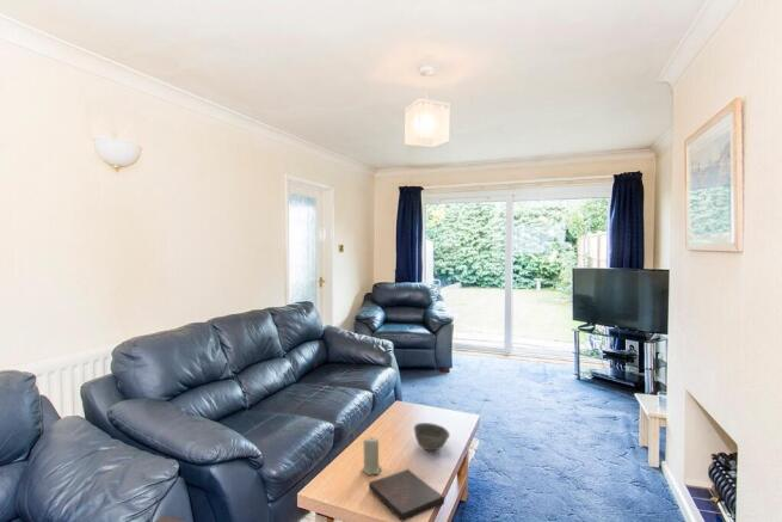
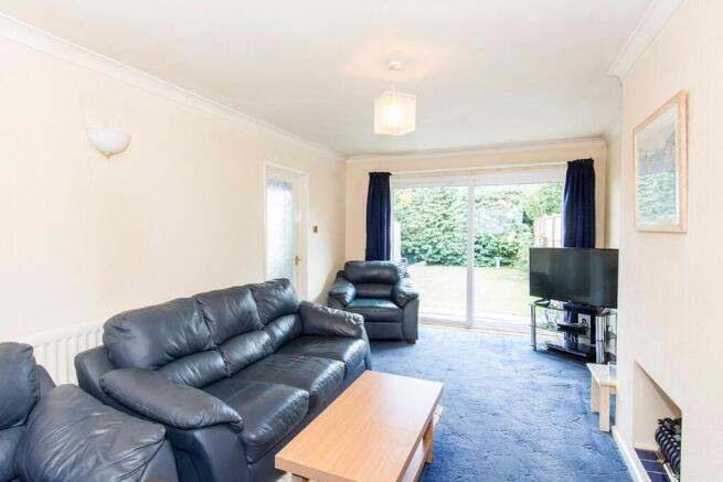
- bowl [412,422,451,452]
- candle [361,436,382,477]
- book [368,468,445,522]
